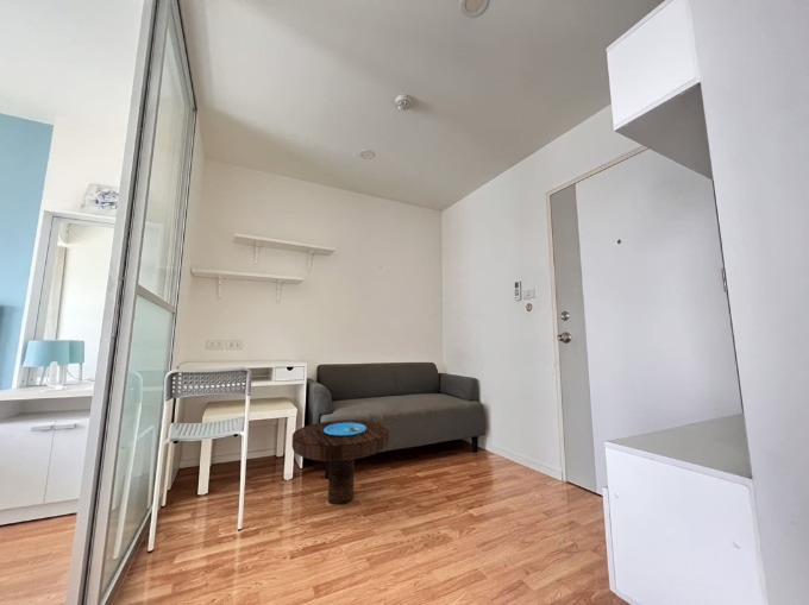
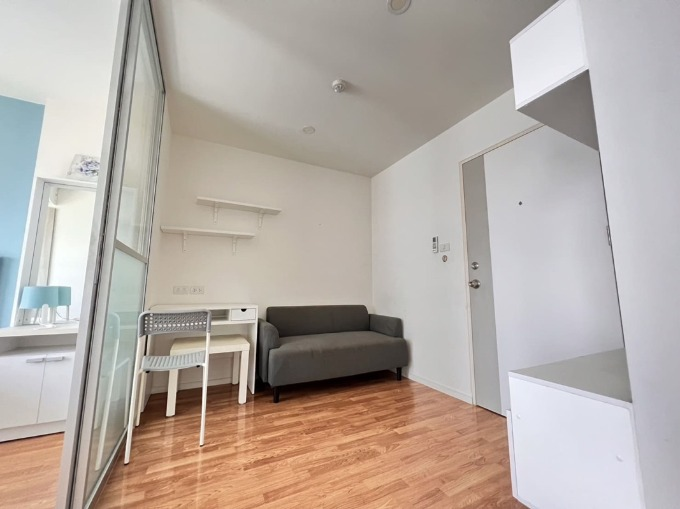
- side table [291,418,390,506]
